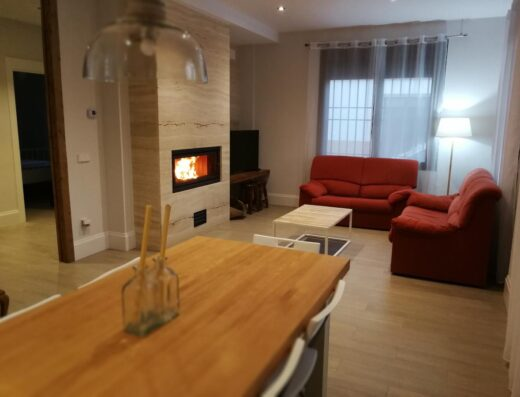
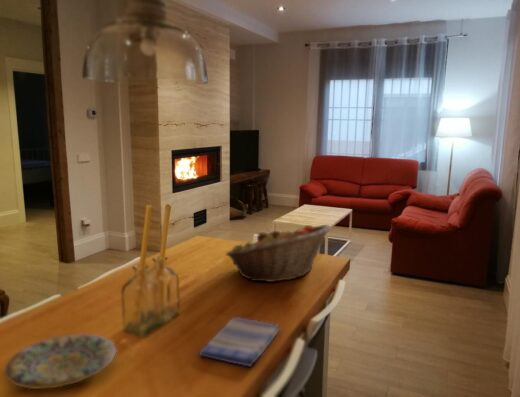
+ fruit basket [225,224,331,283]
+ dish towel [197,317,281,368]
+ plate [4,333,117,390]
